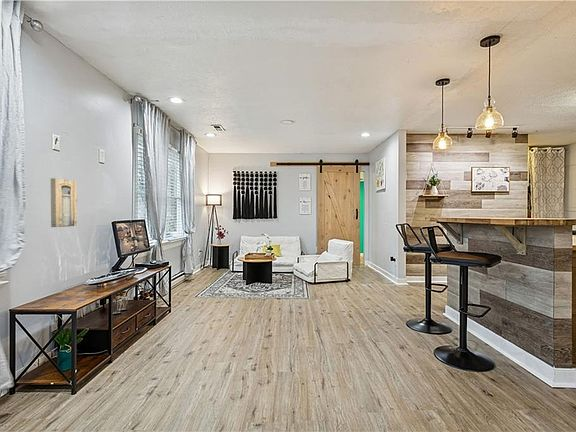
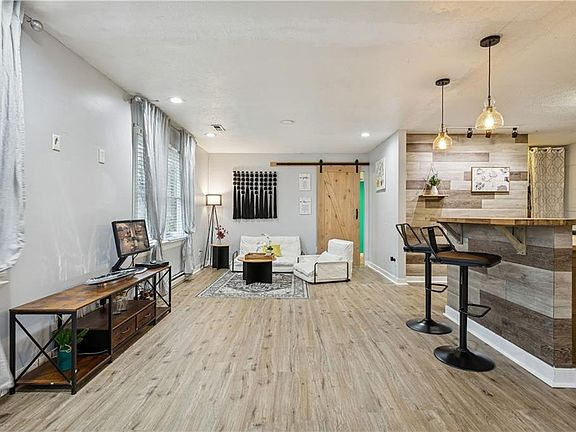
- wall art [50,177,78,228]
